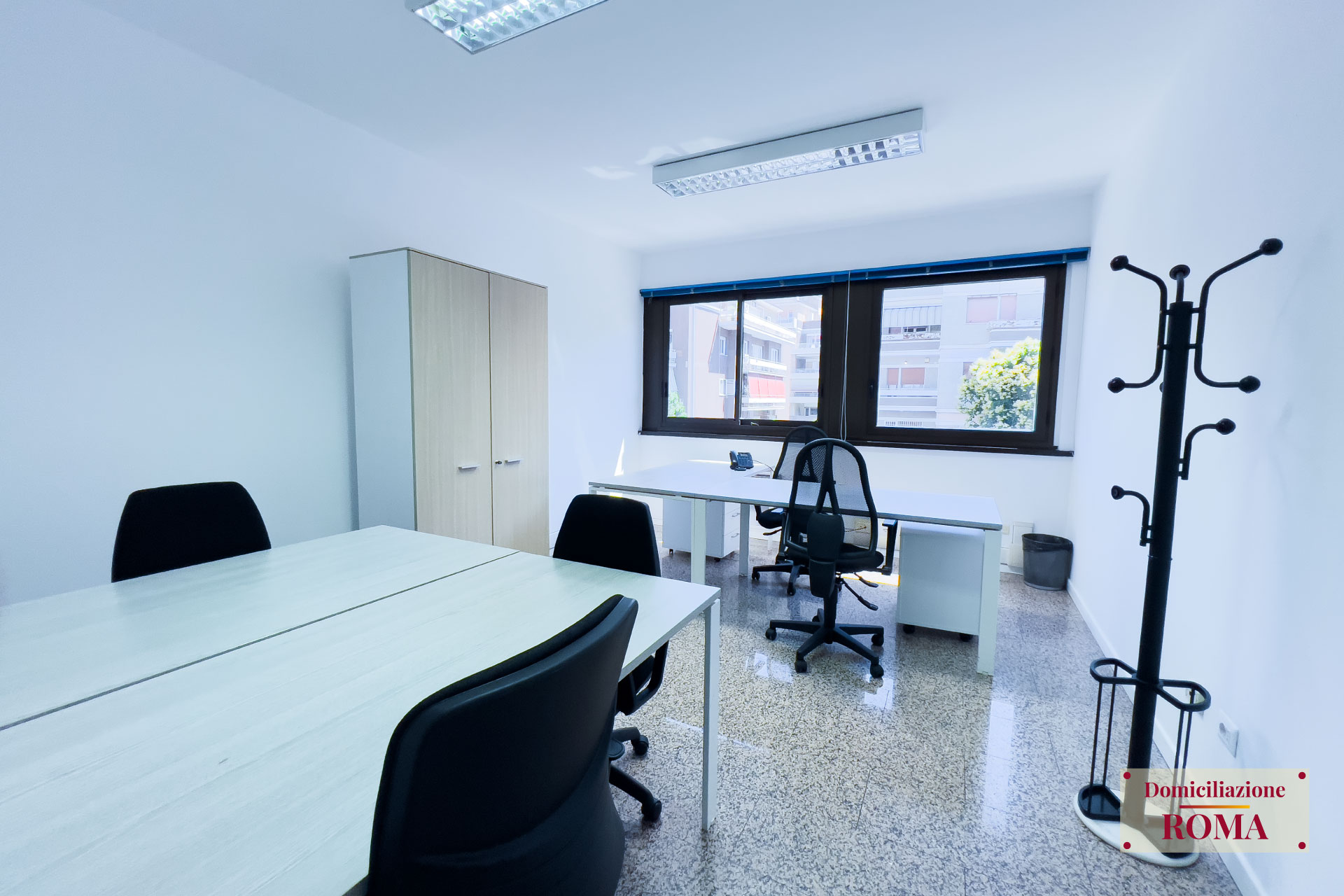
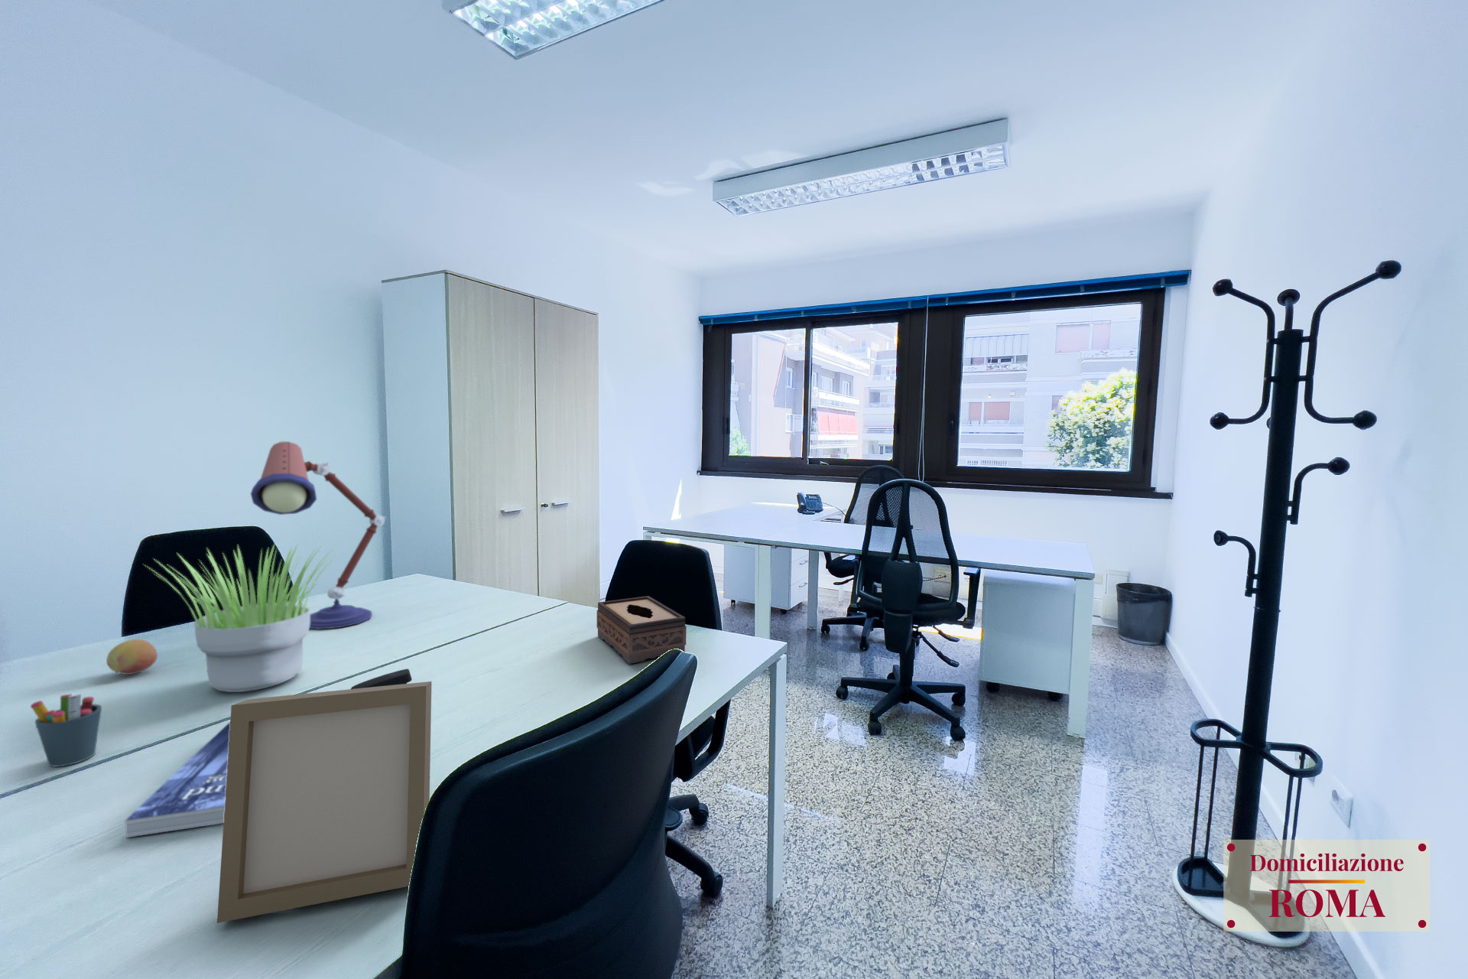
+ stapler [351,669,413,689]
+ desk lamp [250,440,387,630]
+ pen holder [29,693,103,768]
+ book [125,721,230,838]
+ tissue box [596,595,687,664]
+ potted plant [143,542,338,693]
+ photo frame [216,681,431,924]
+ fruit [106,638,158,675]
